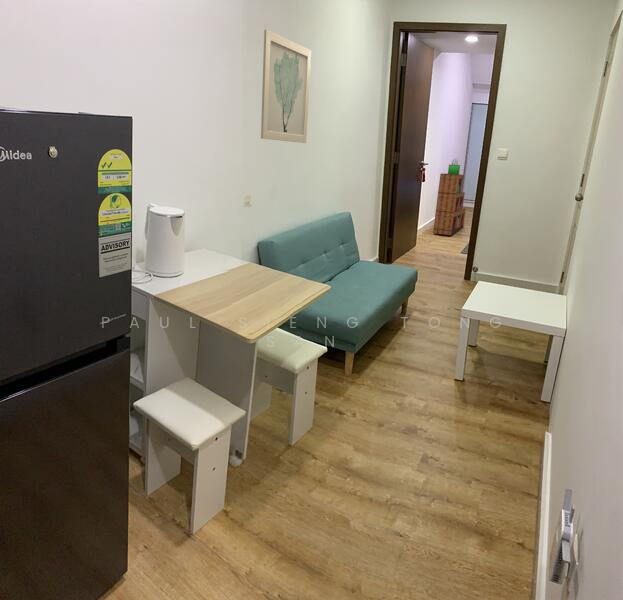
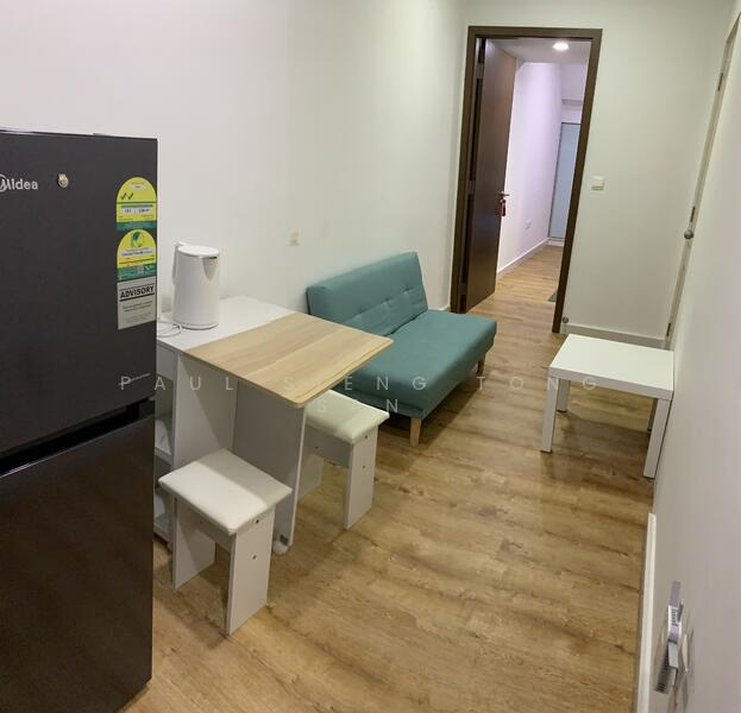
- bookshelf [432,157,467,236]
- wall art [260,29,312,144]
